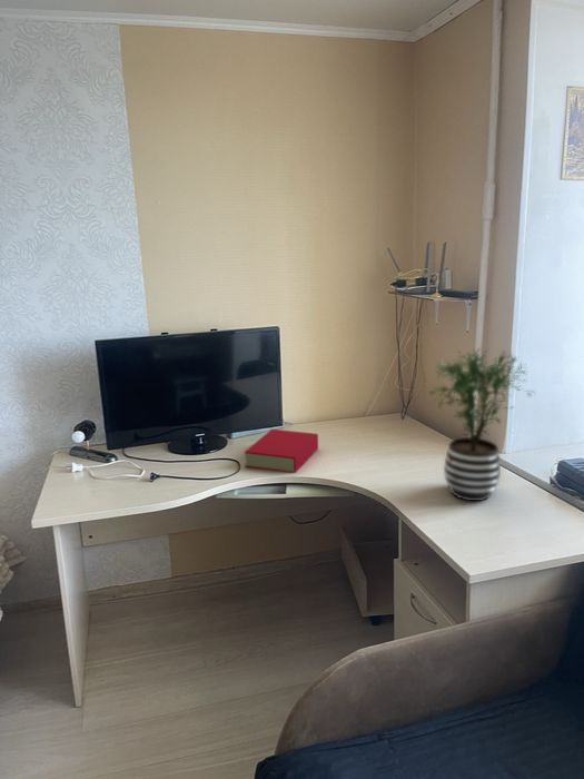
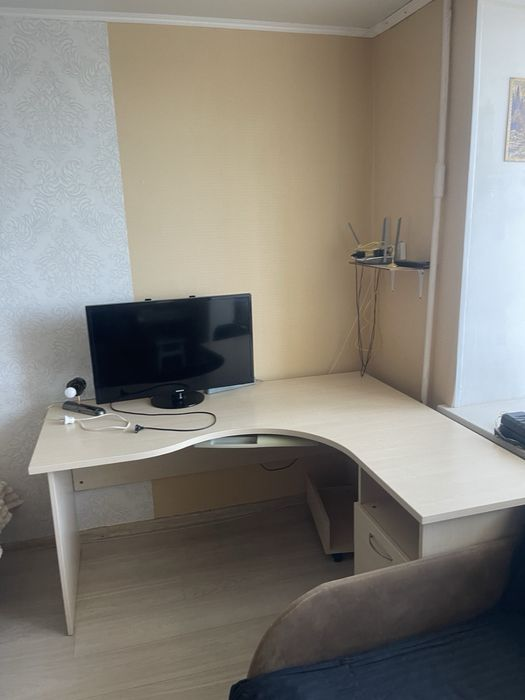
- potted plant [428,347,535,502]
- book [244,428,319,474]
